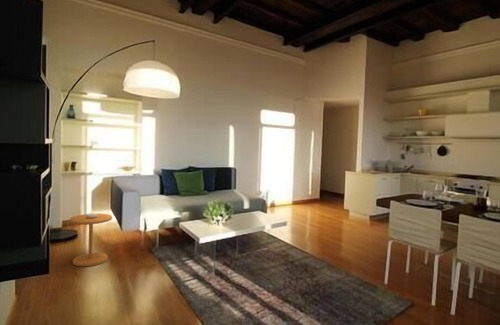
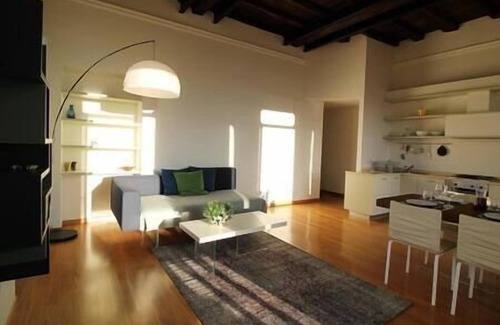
- side table [68,212,113,267]
